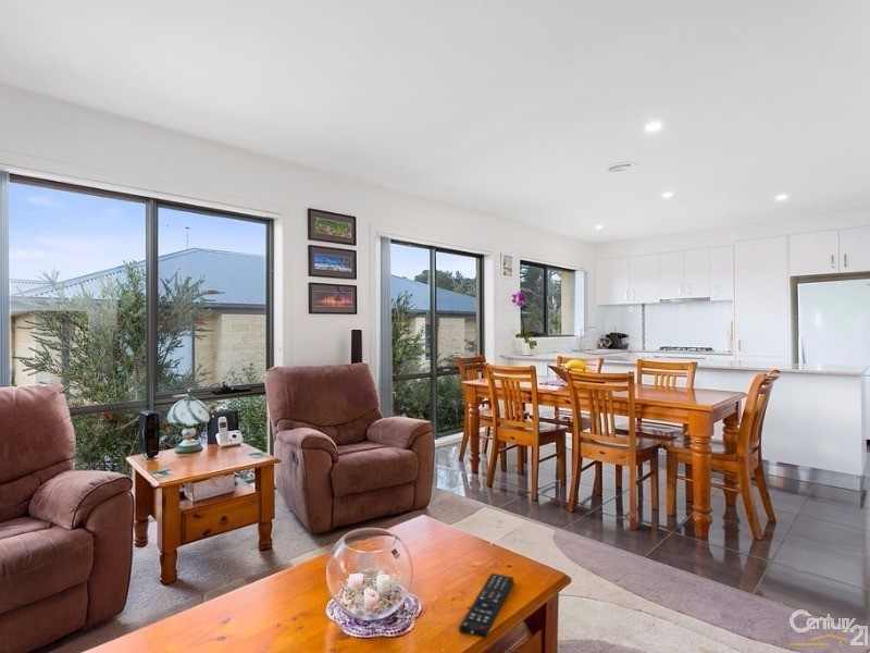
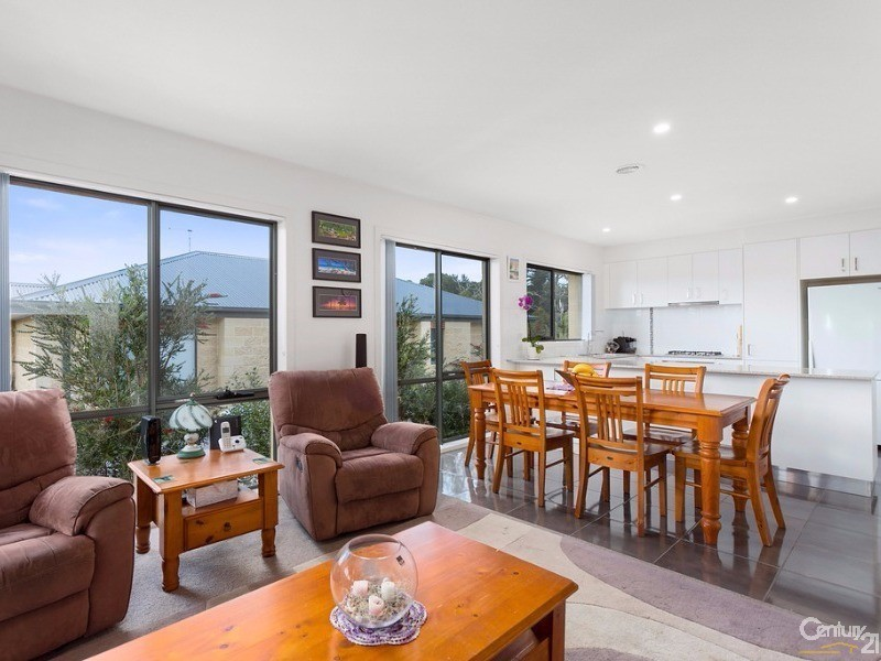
- remote control [458,572,514,640]
